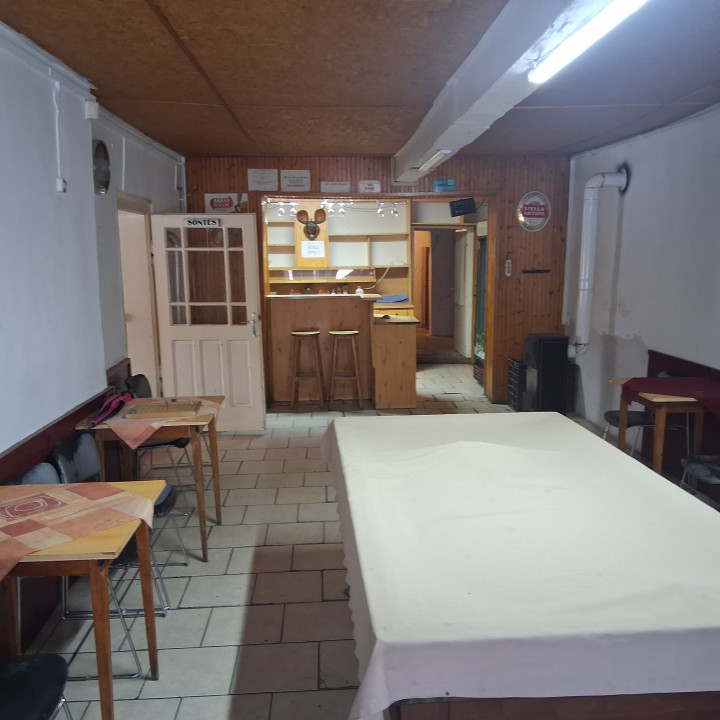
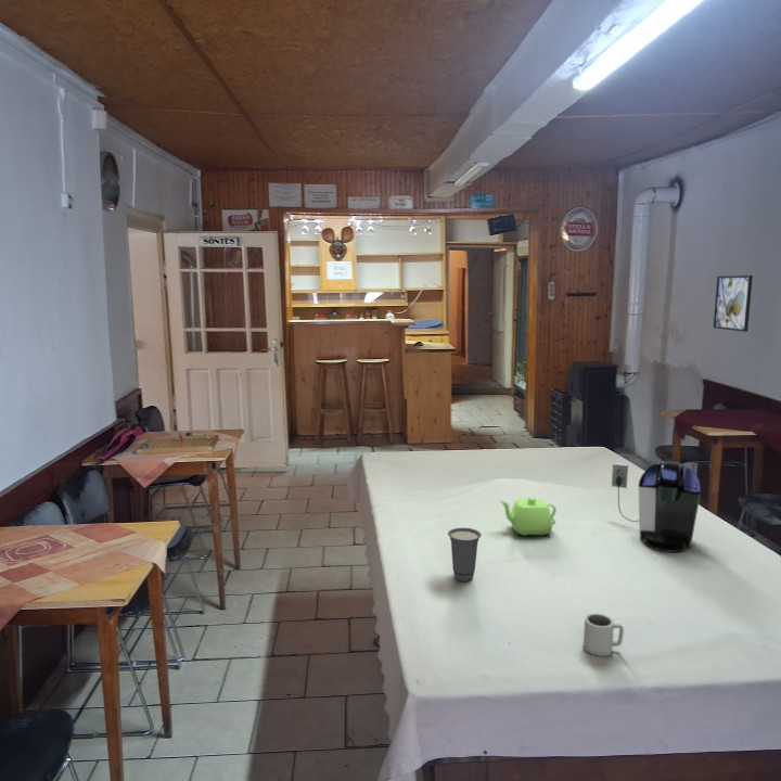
+ cup [447,527,483,582]
+ teapot [499,497,558,537]
+ coffee maker [611,461,702,553]
+ cup [582,612,625,657]
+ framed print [713,274,754,333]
